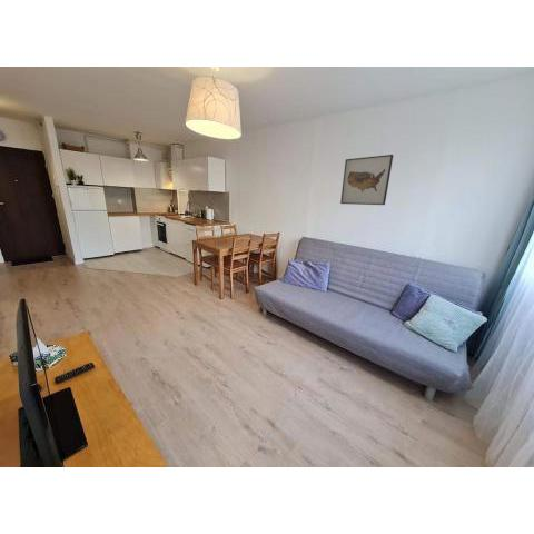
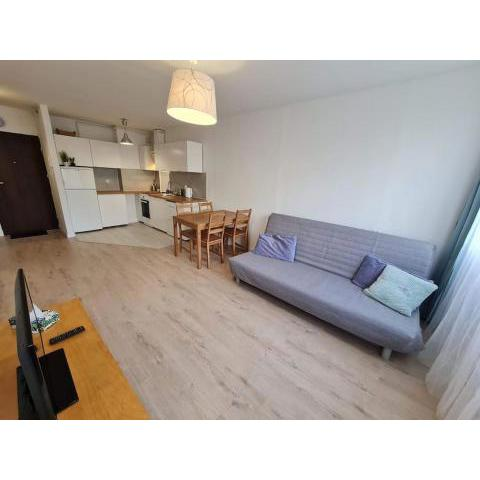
- wall art [339,154,394,206]
